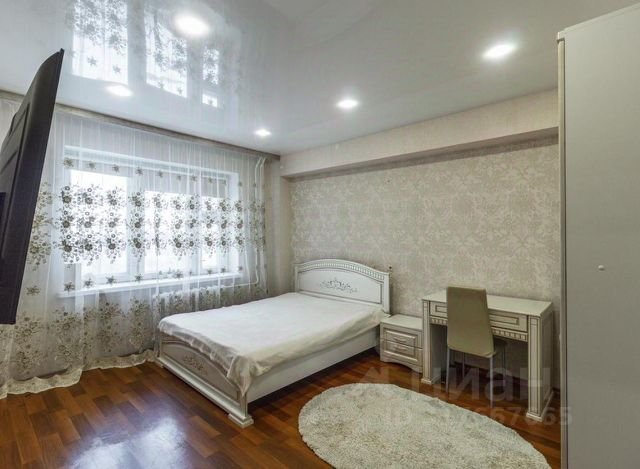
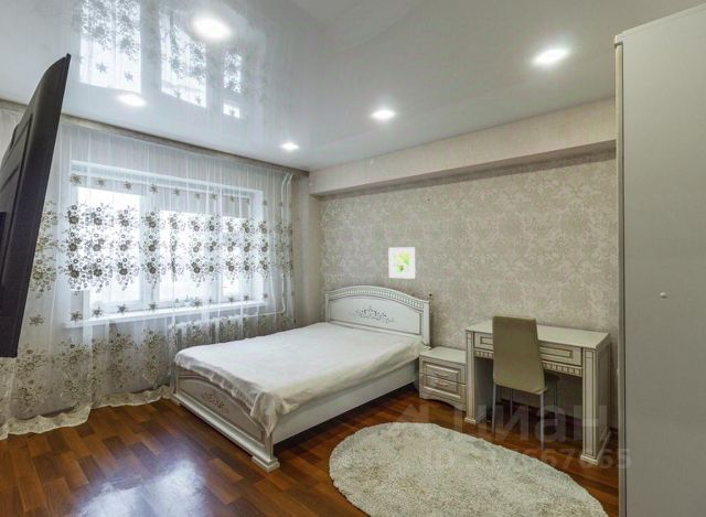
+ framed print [387,246,416,280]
